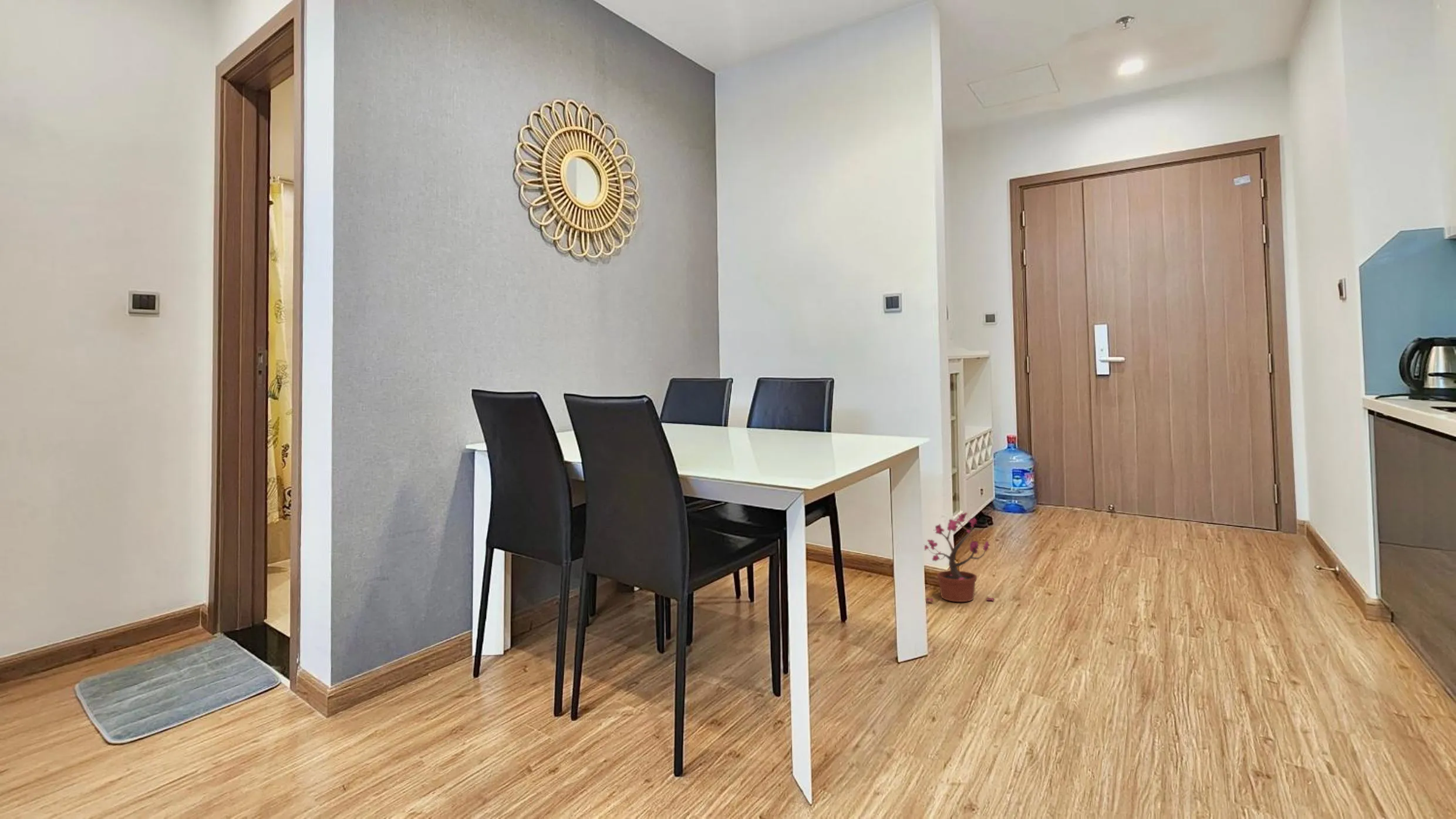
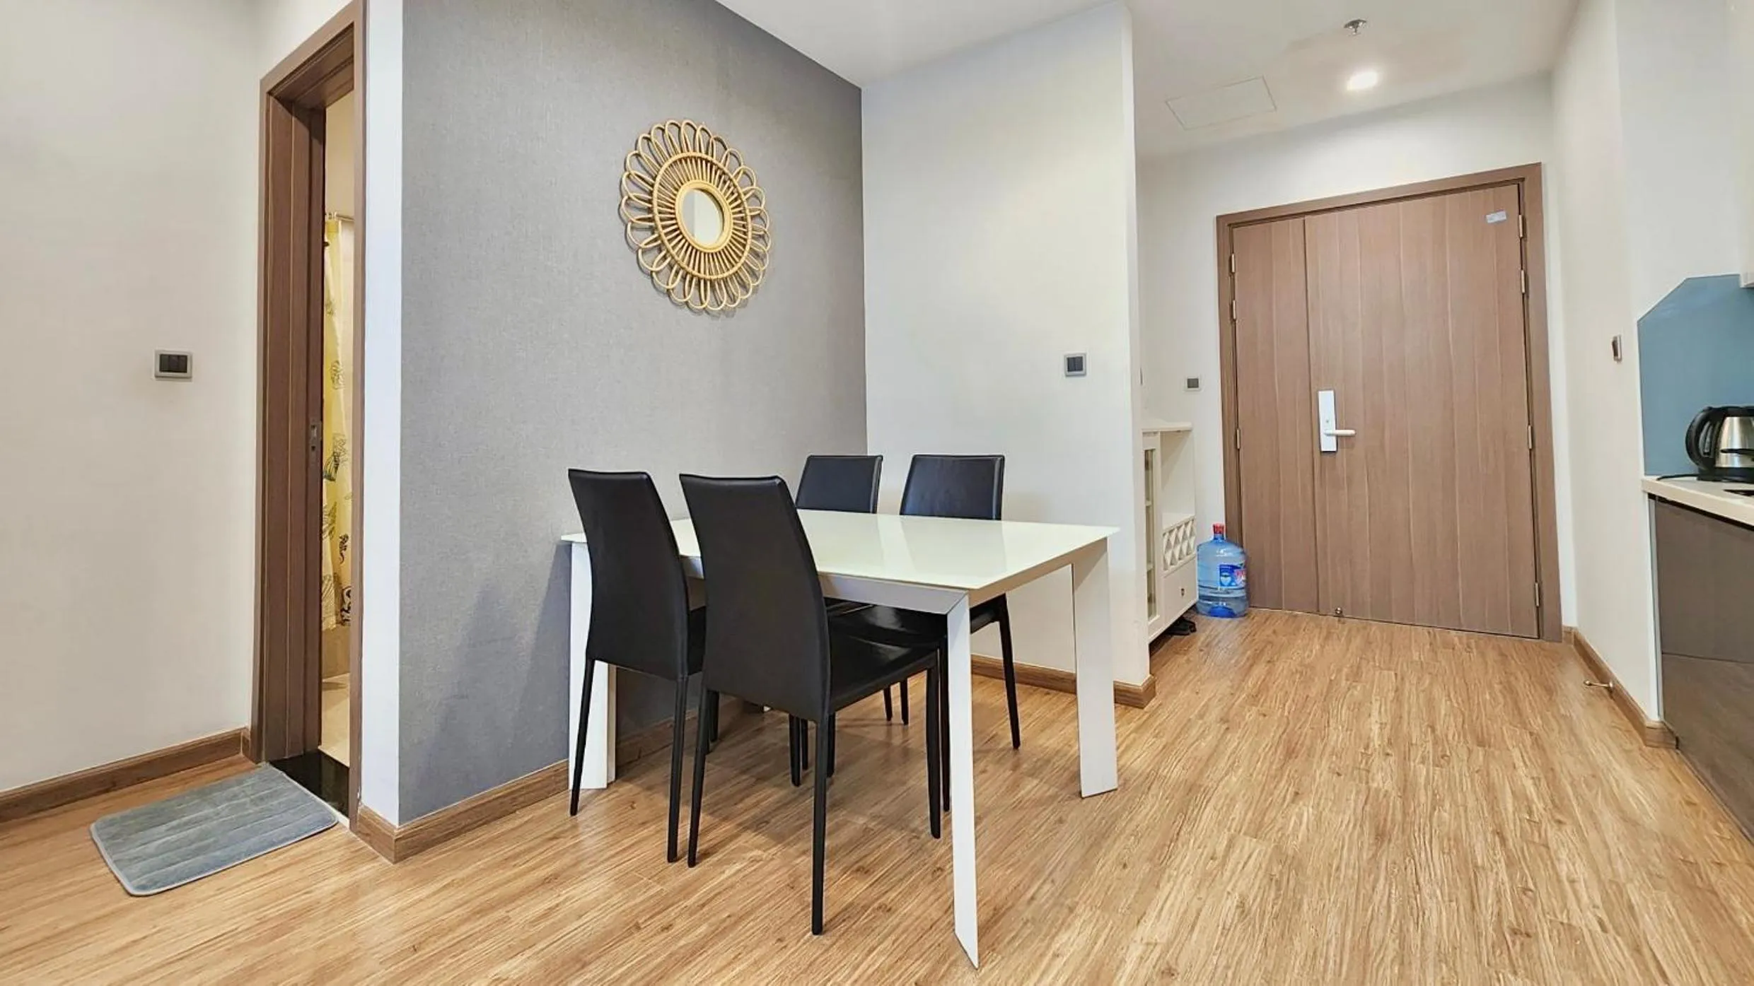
- potted plant [924,512,995,602]
